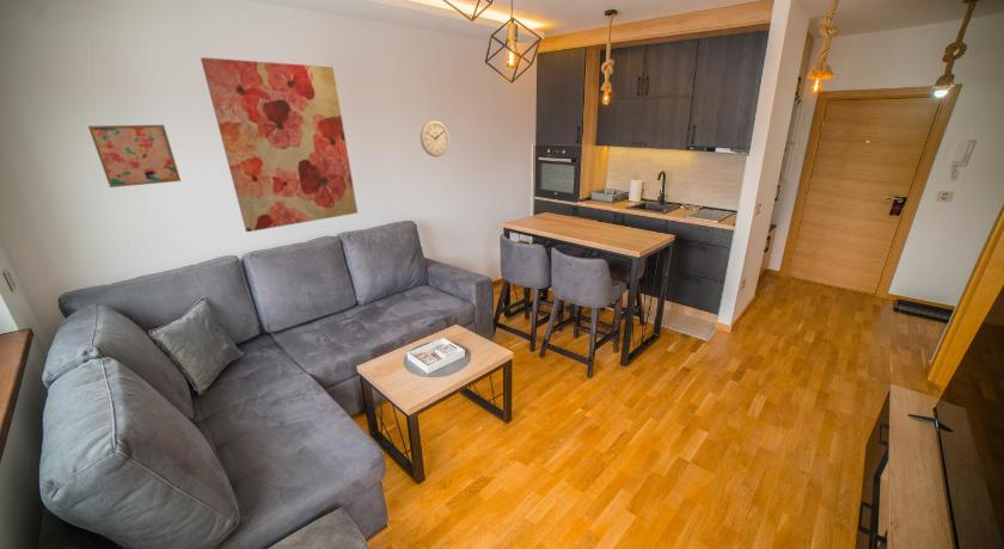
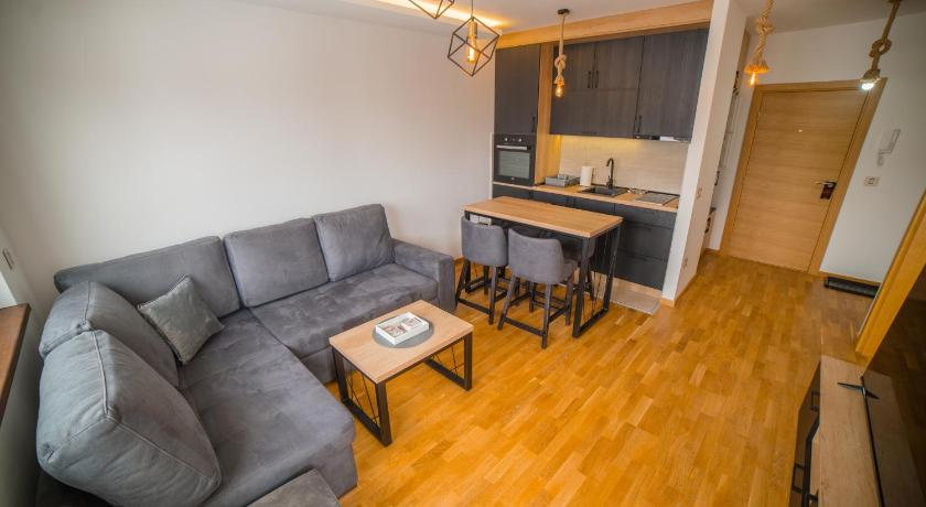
- wall clock [420,119,451,158]
- wall art [87,124,182,189]
- wall art [200,56,359,233]
